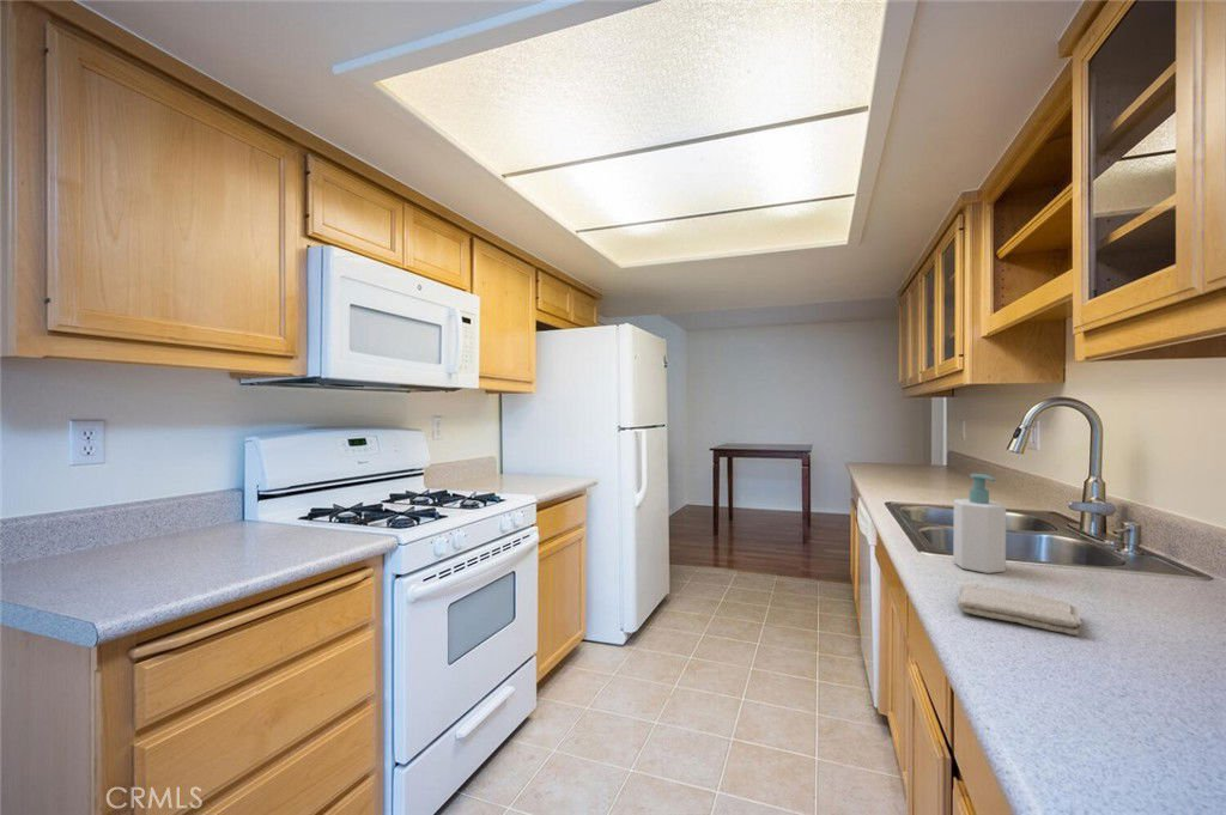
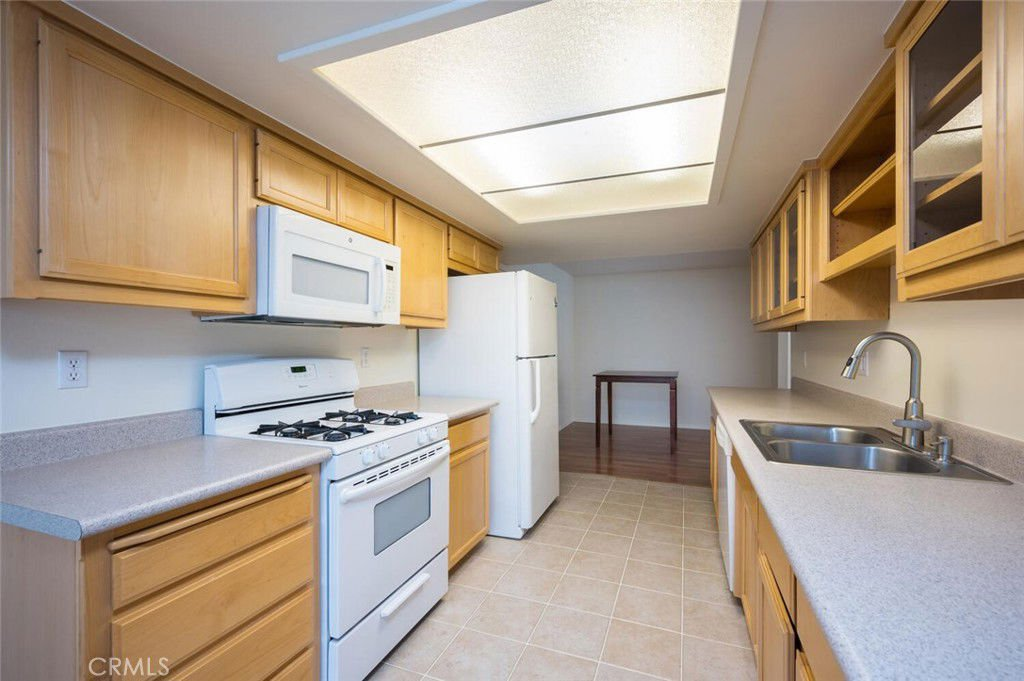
- soap bottle [952,473,1007,574]
- washcloth [957,583,1085,637]
